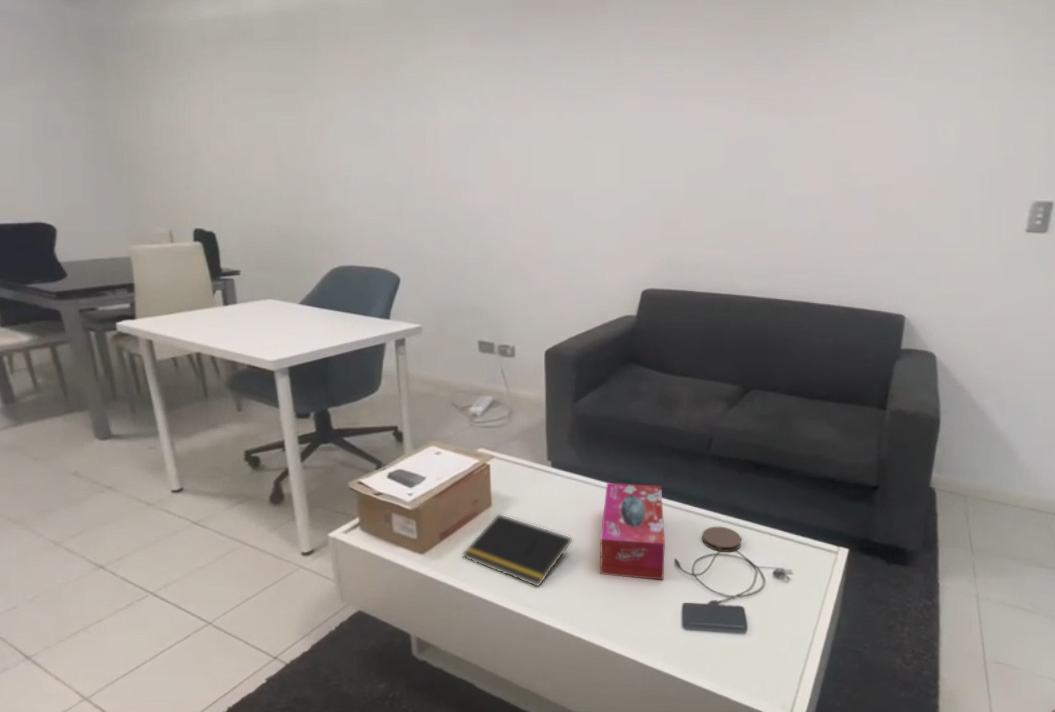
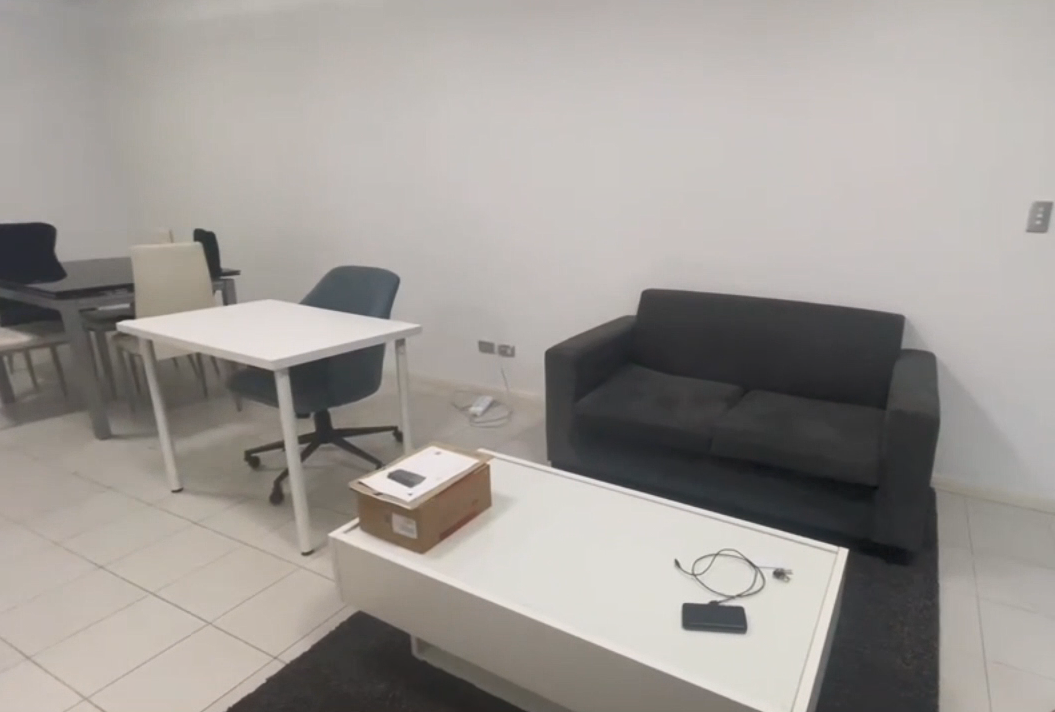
- tissue box [599,482,666,581]
- notepad [462,513,573,587]
- coaster [701,526,742,553]
